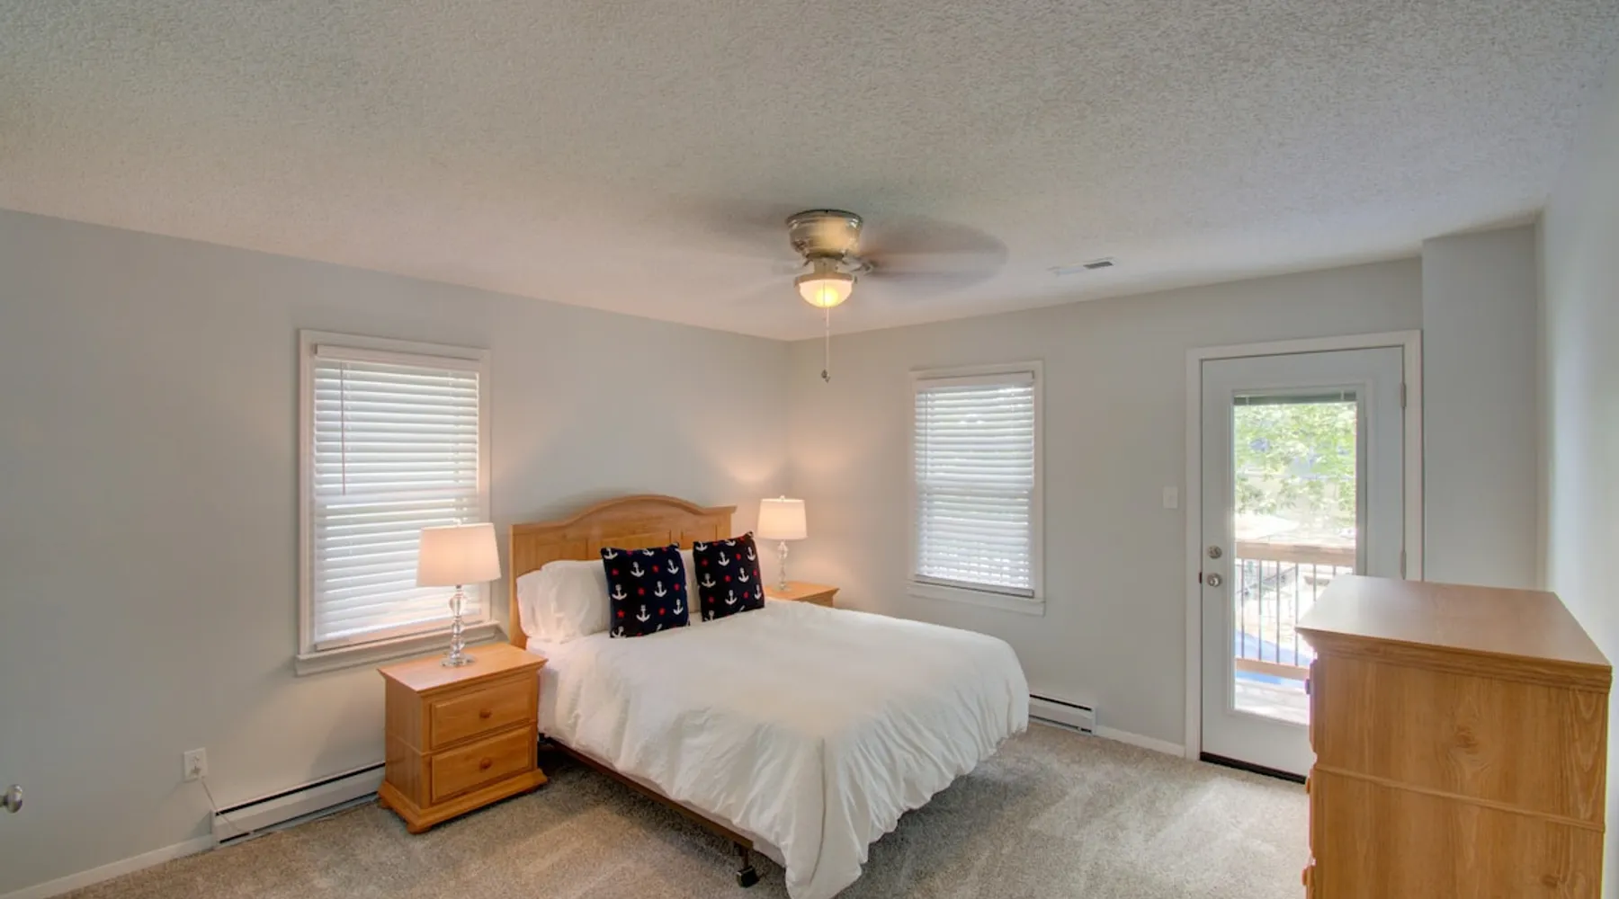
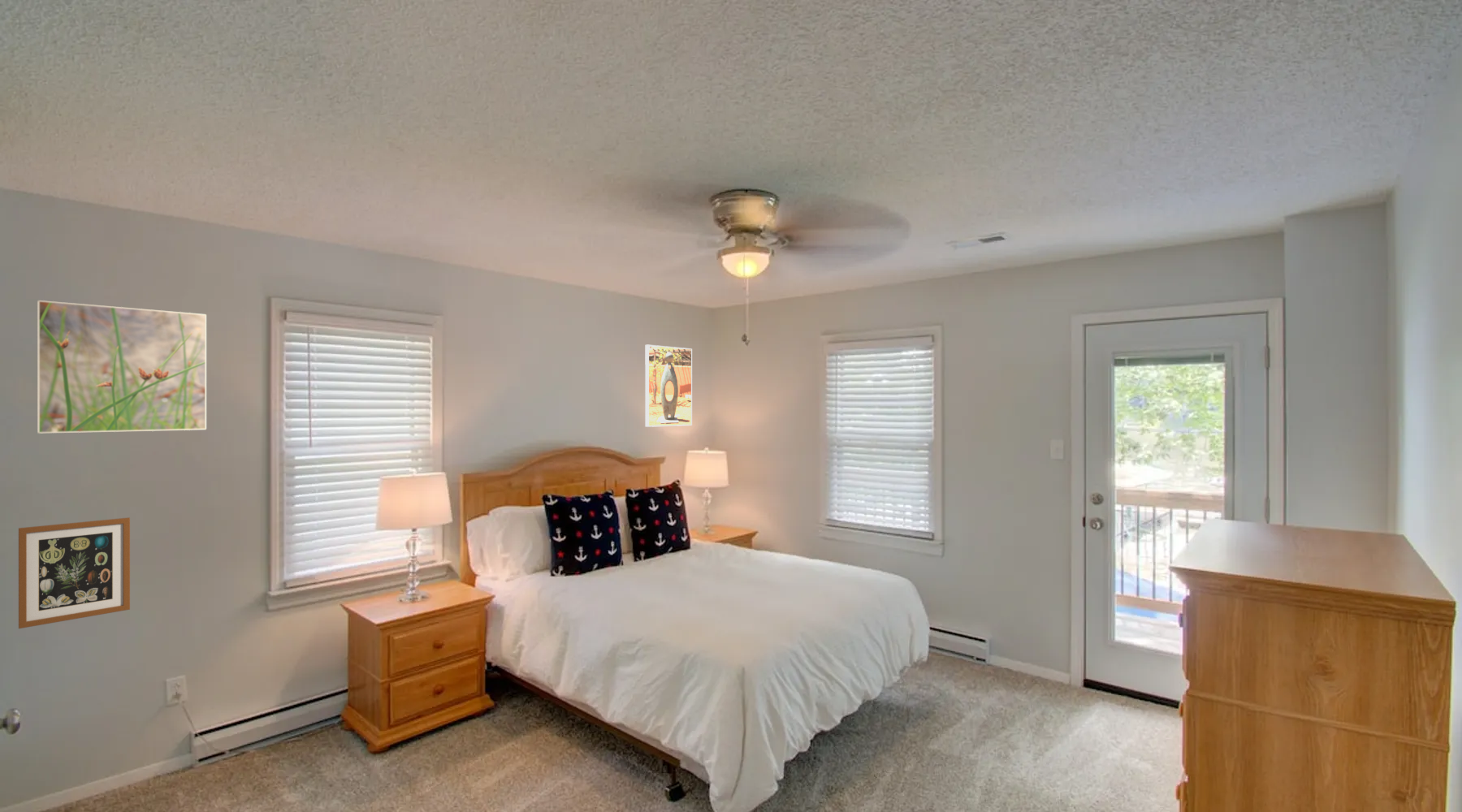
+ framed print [644,344,693,428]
+ wall art [18,516,131,629]
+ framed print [37,300,207,434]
